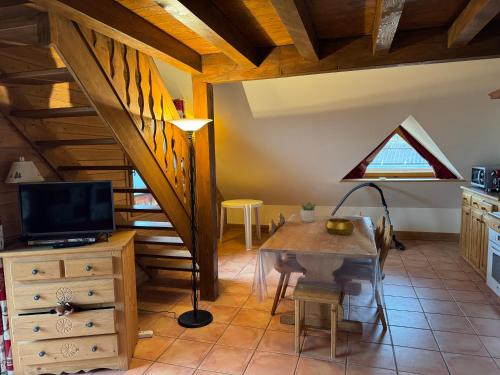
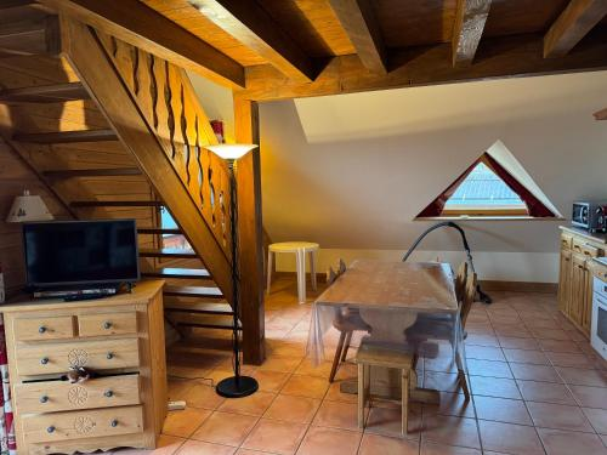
- decorative bowl [324,217,356,236]
- succulent plant [300,201,318,223]
